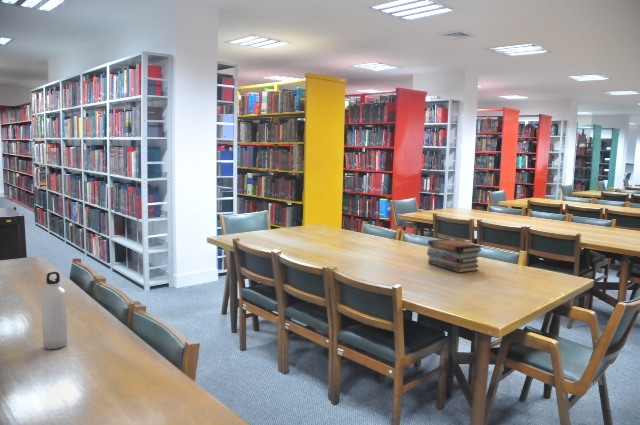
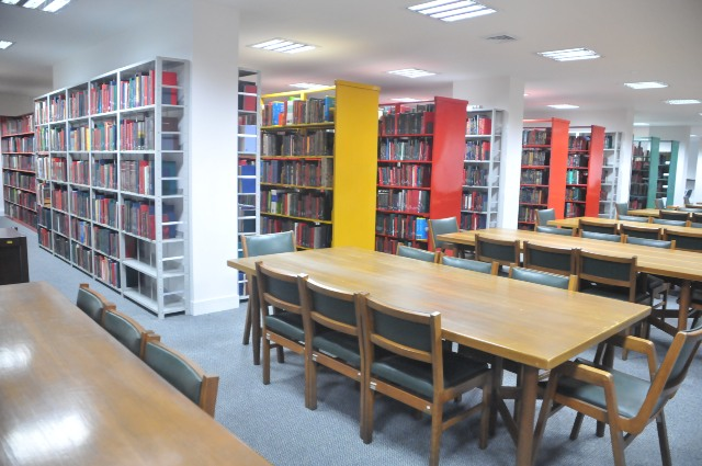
- water bottle [40,271,68,350]
- book stack [426,238,484,274]
